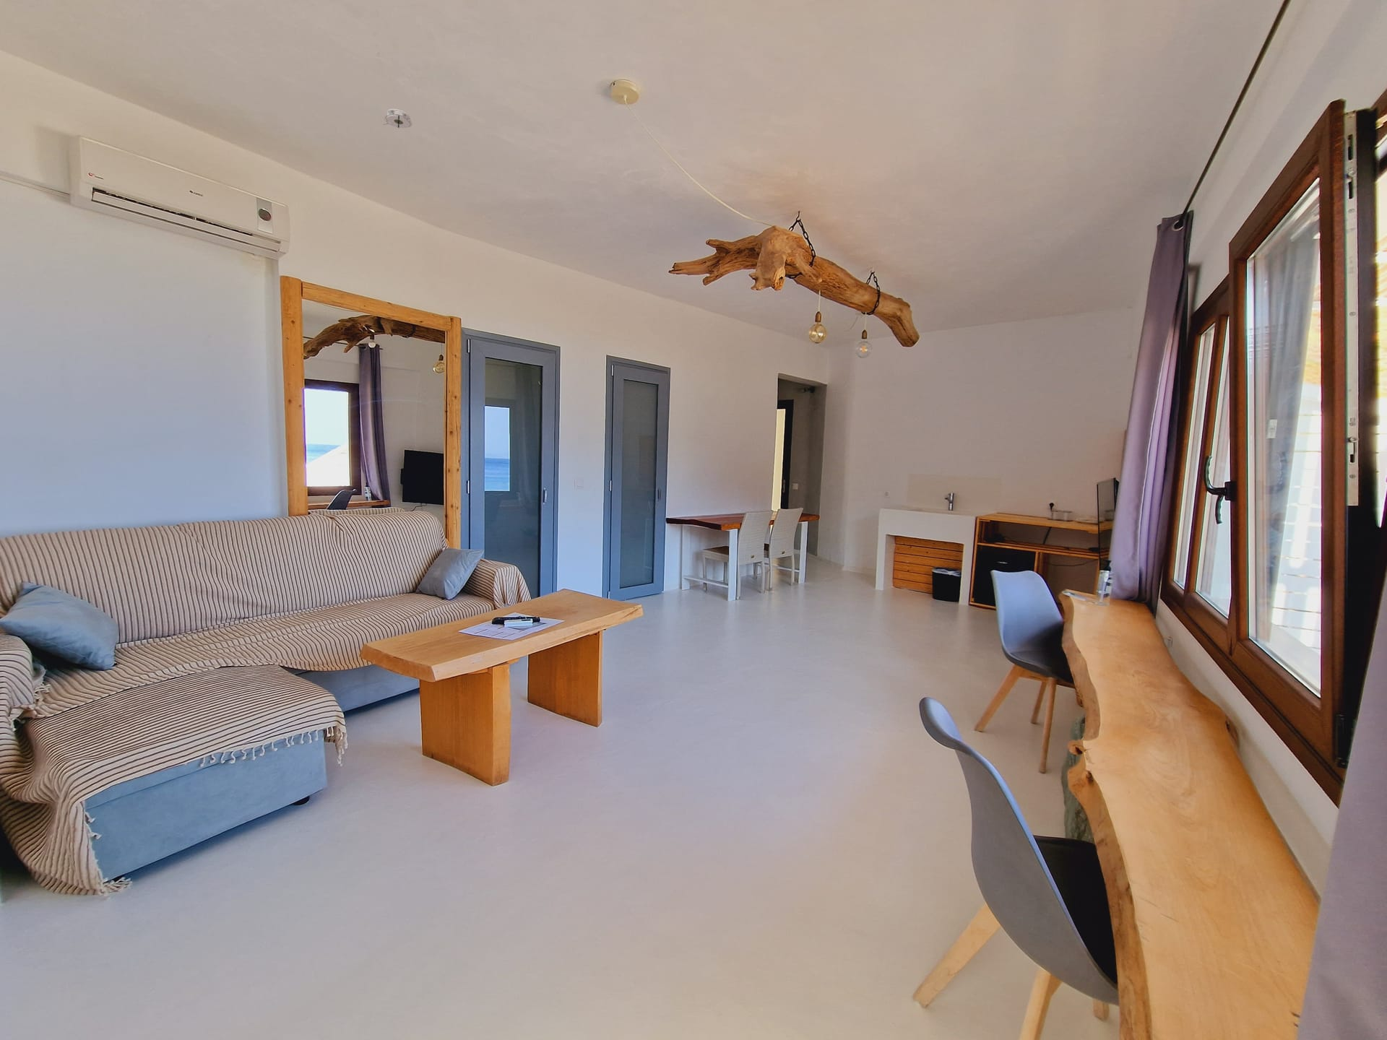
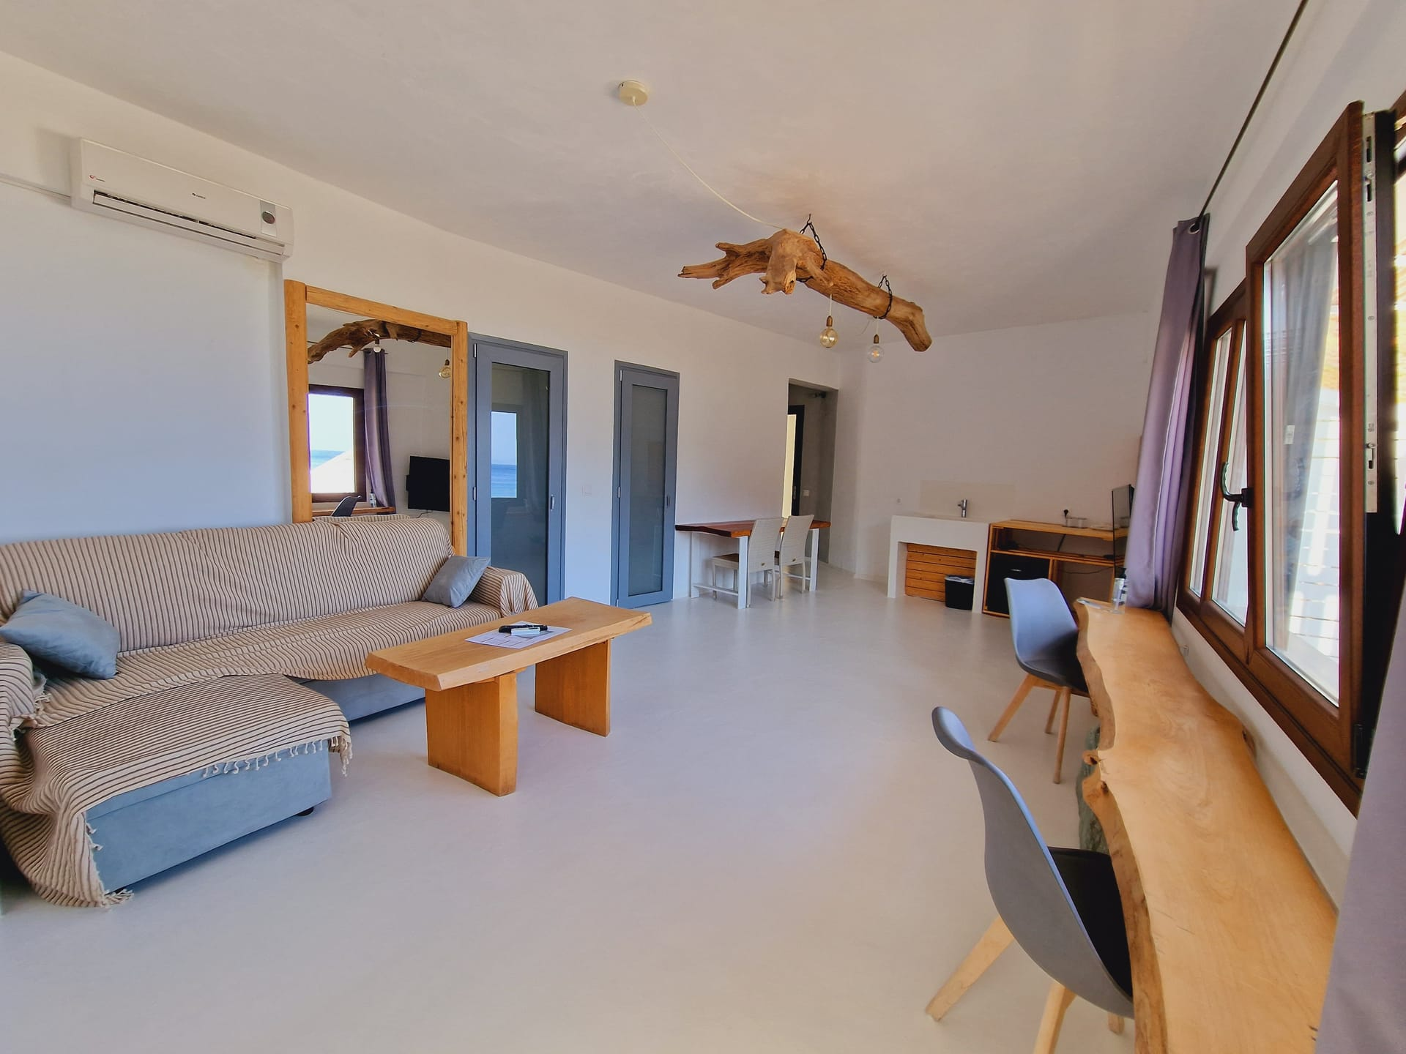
- smoke detector [383,108,413,129]
